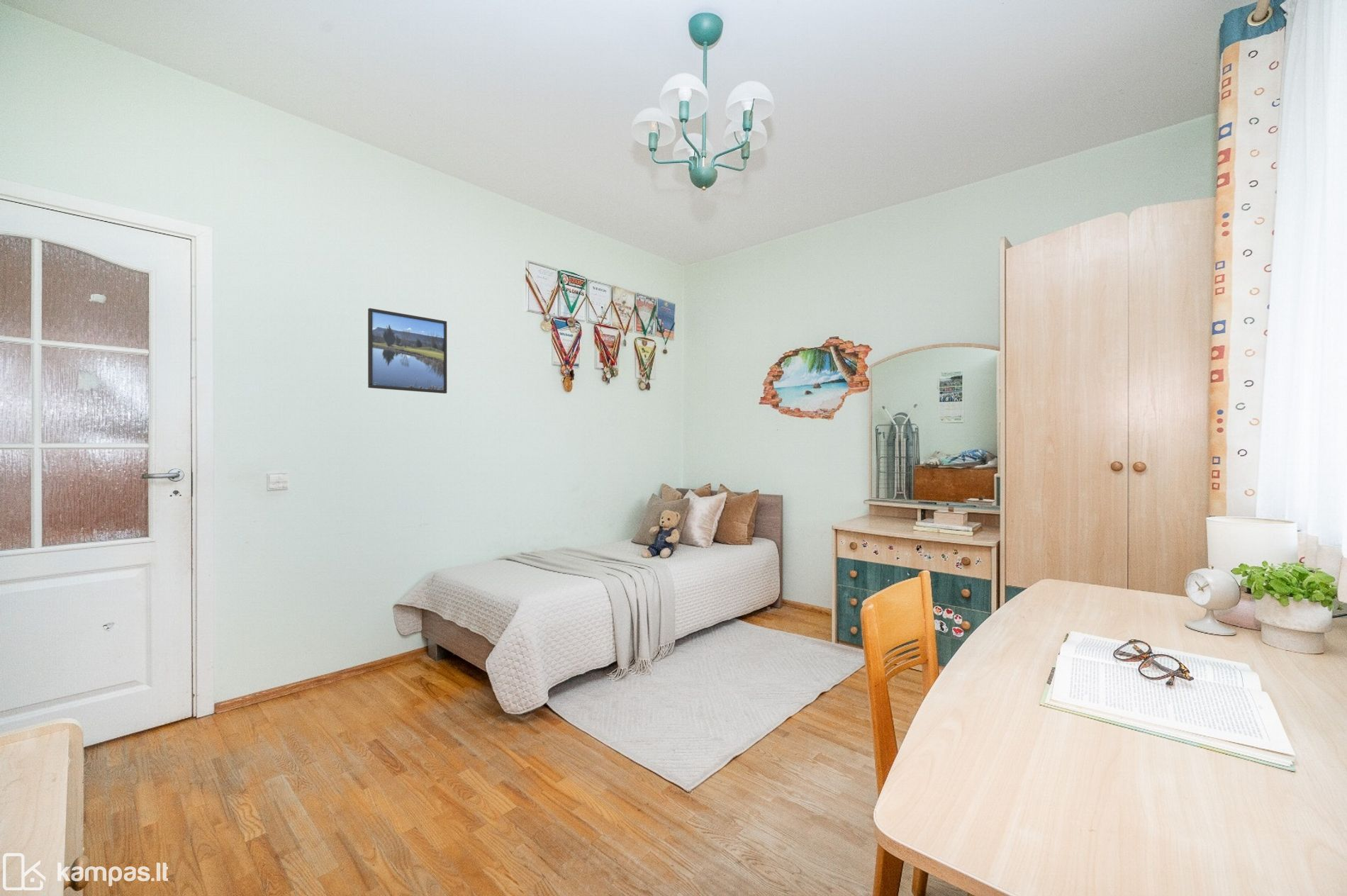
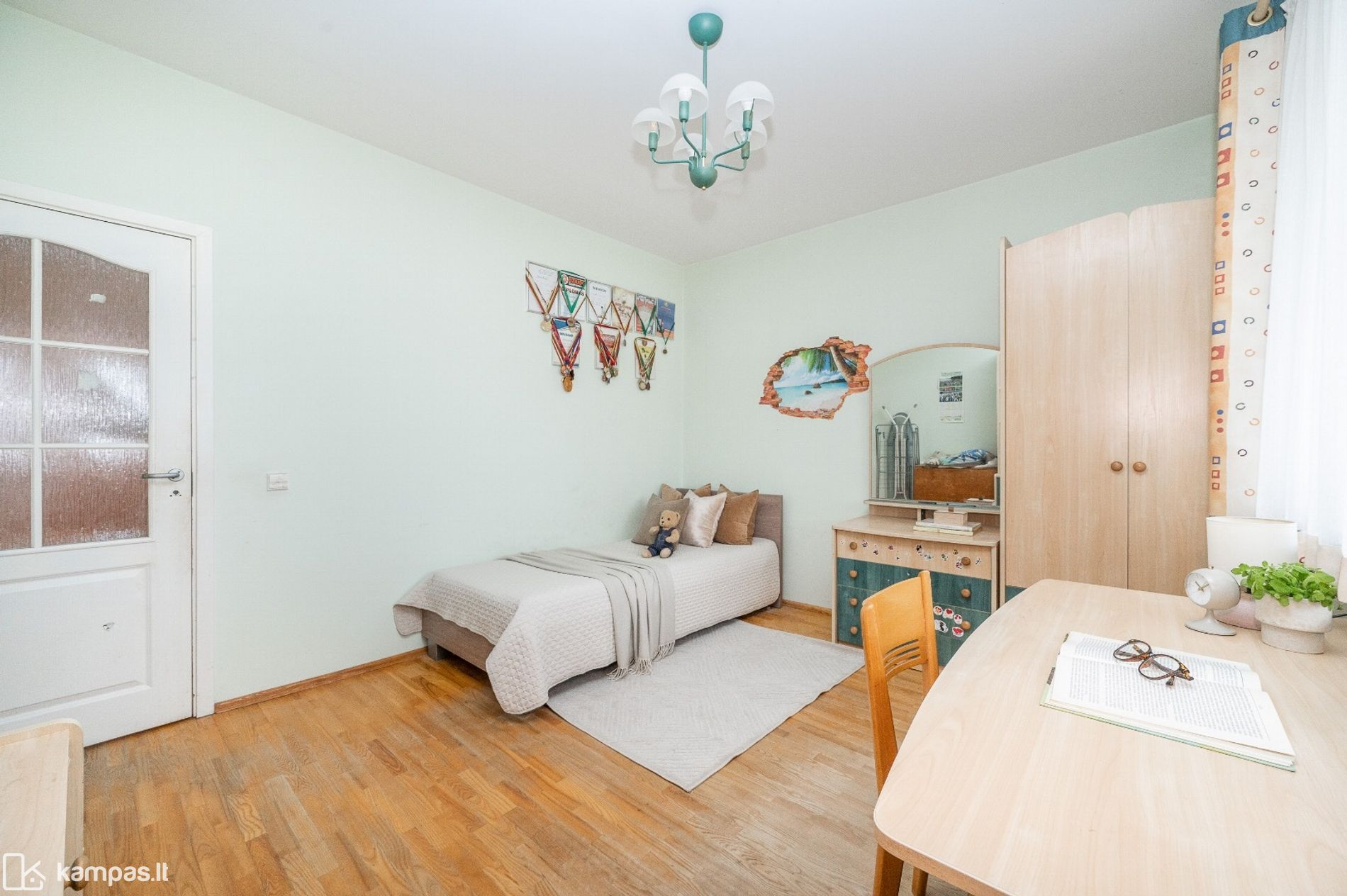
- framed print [367,308,447,394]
